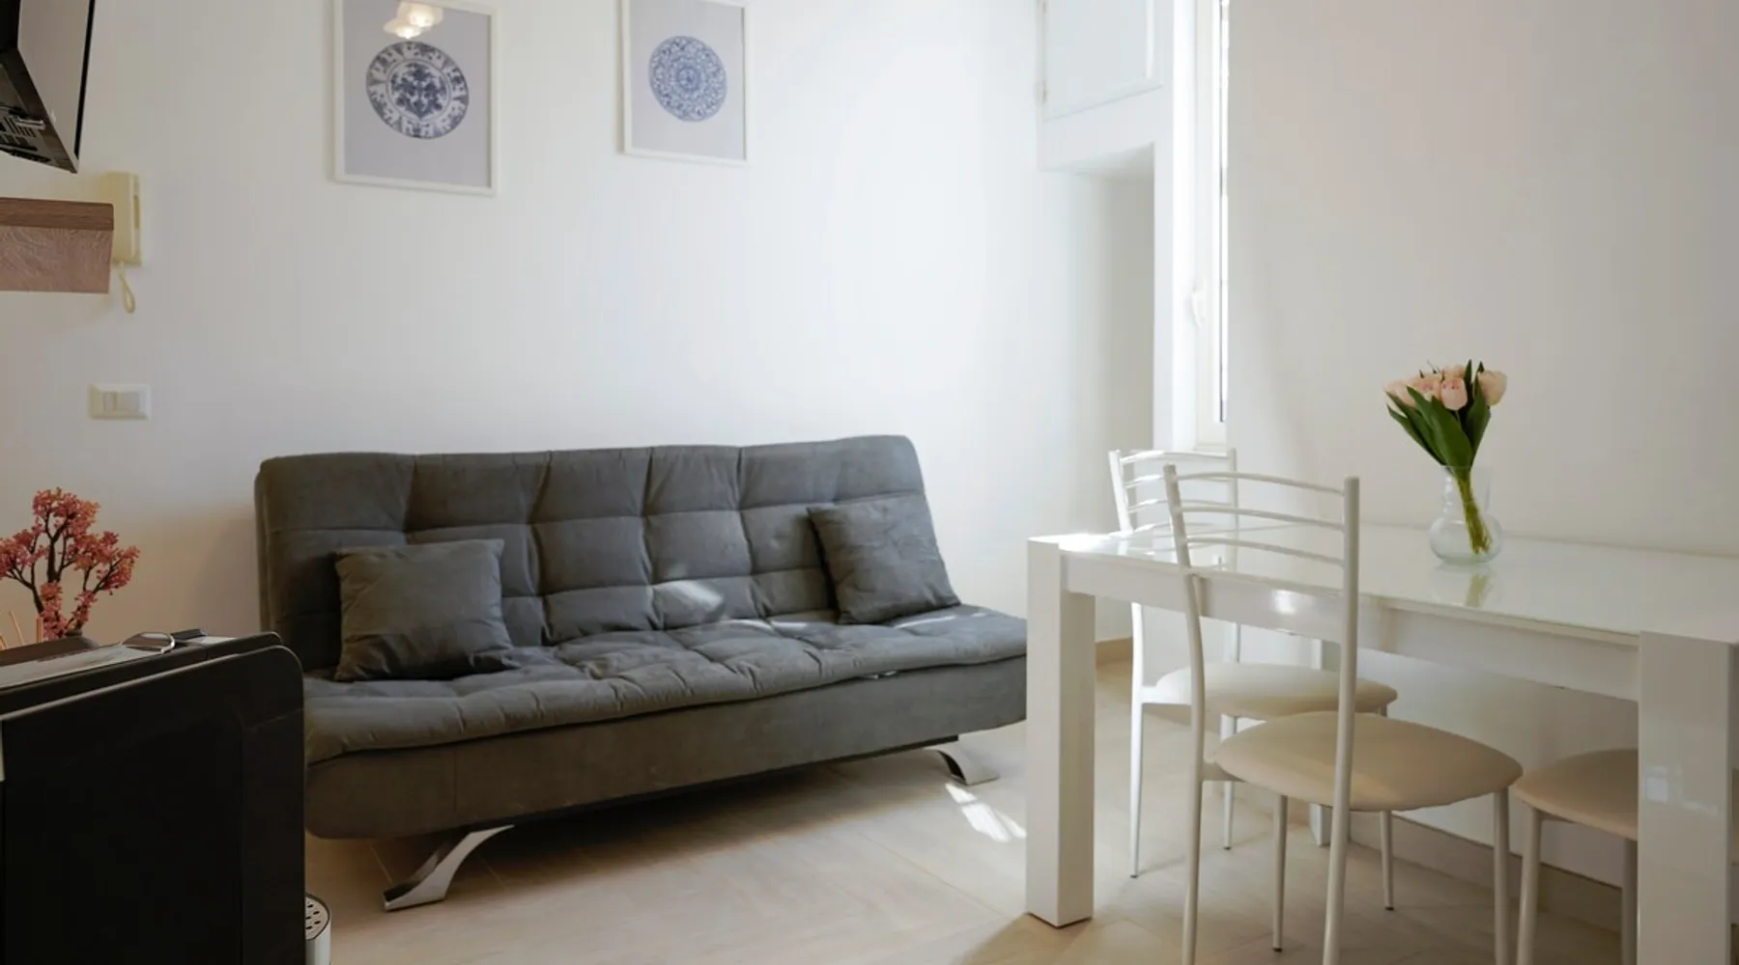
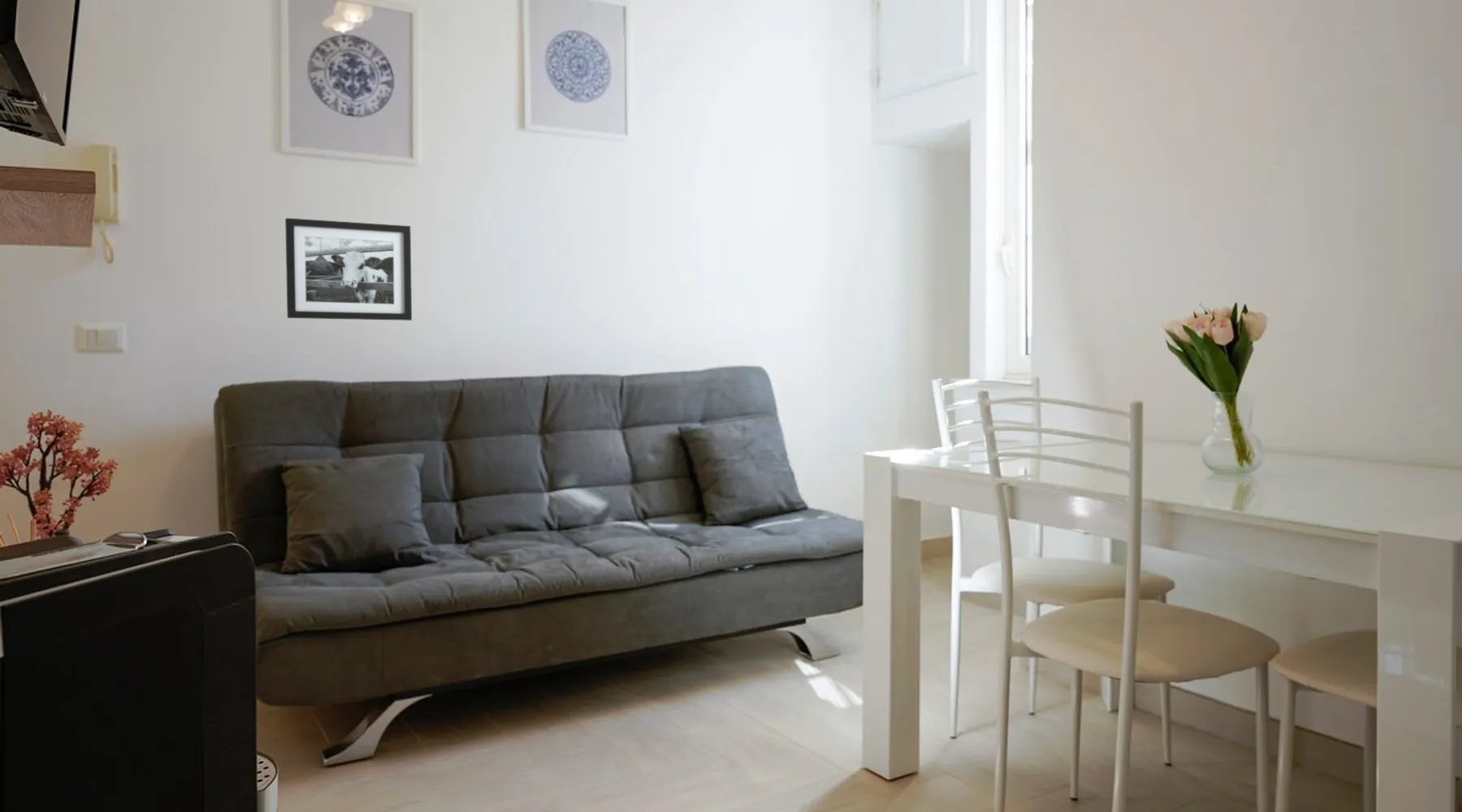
+ picture frame [284,217,413,322]
